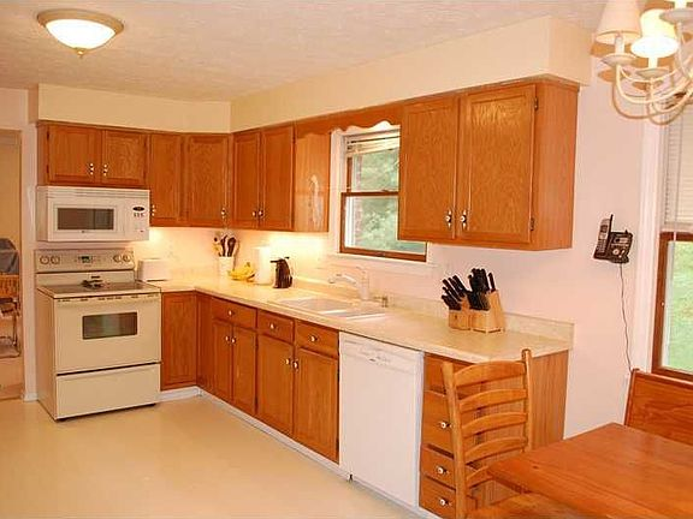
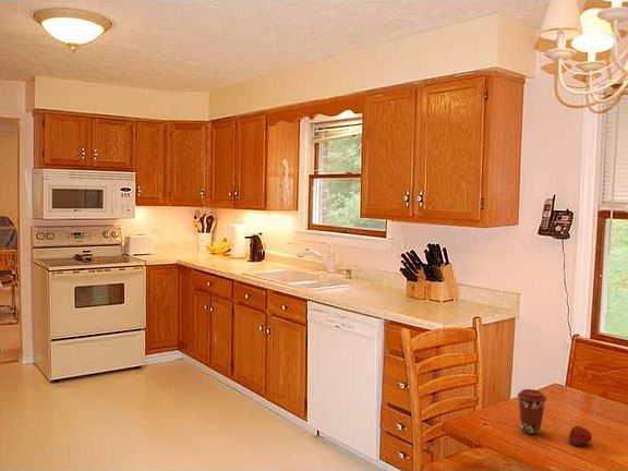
+ coffee cup [517,388,547,435]
+ fruit [568,425,593,446]
